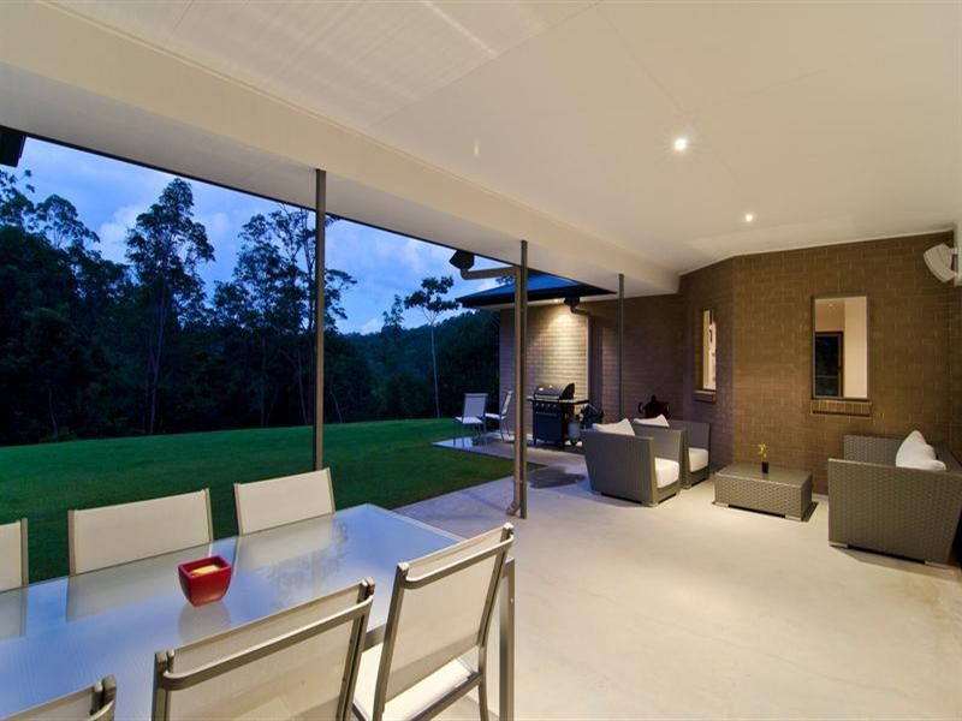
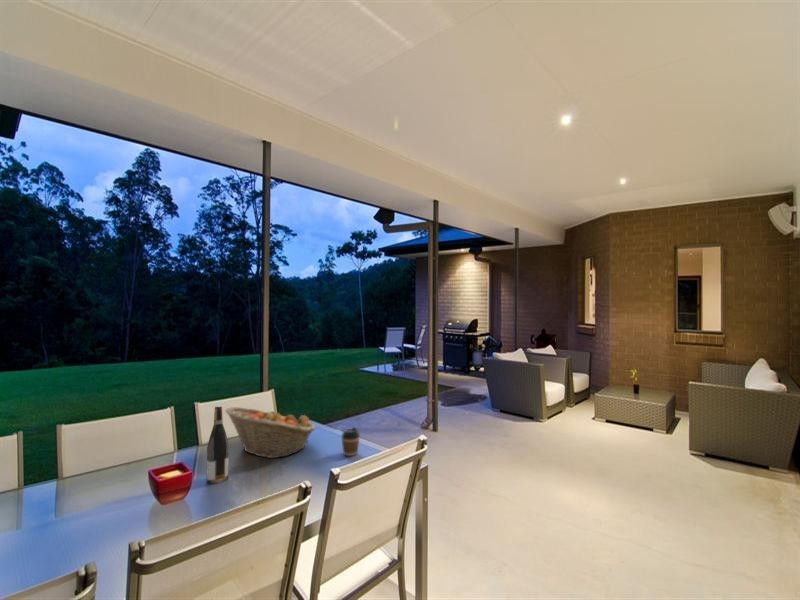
+ coffee cup [340,426,361,457]
+ fruit basket [224,406,317,459]
+ wine bottle [206,405,230,485]
